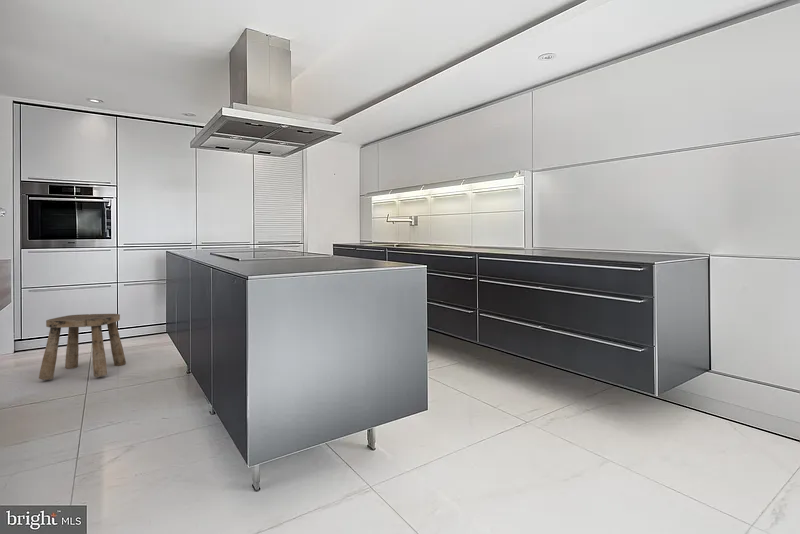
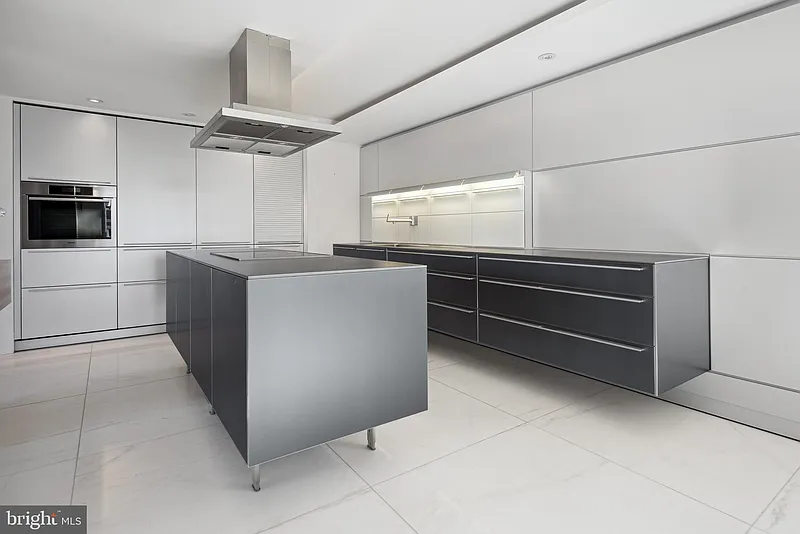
- stool [38,313,127,381]
